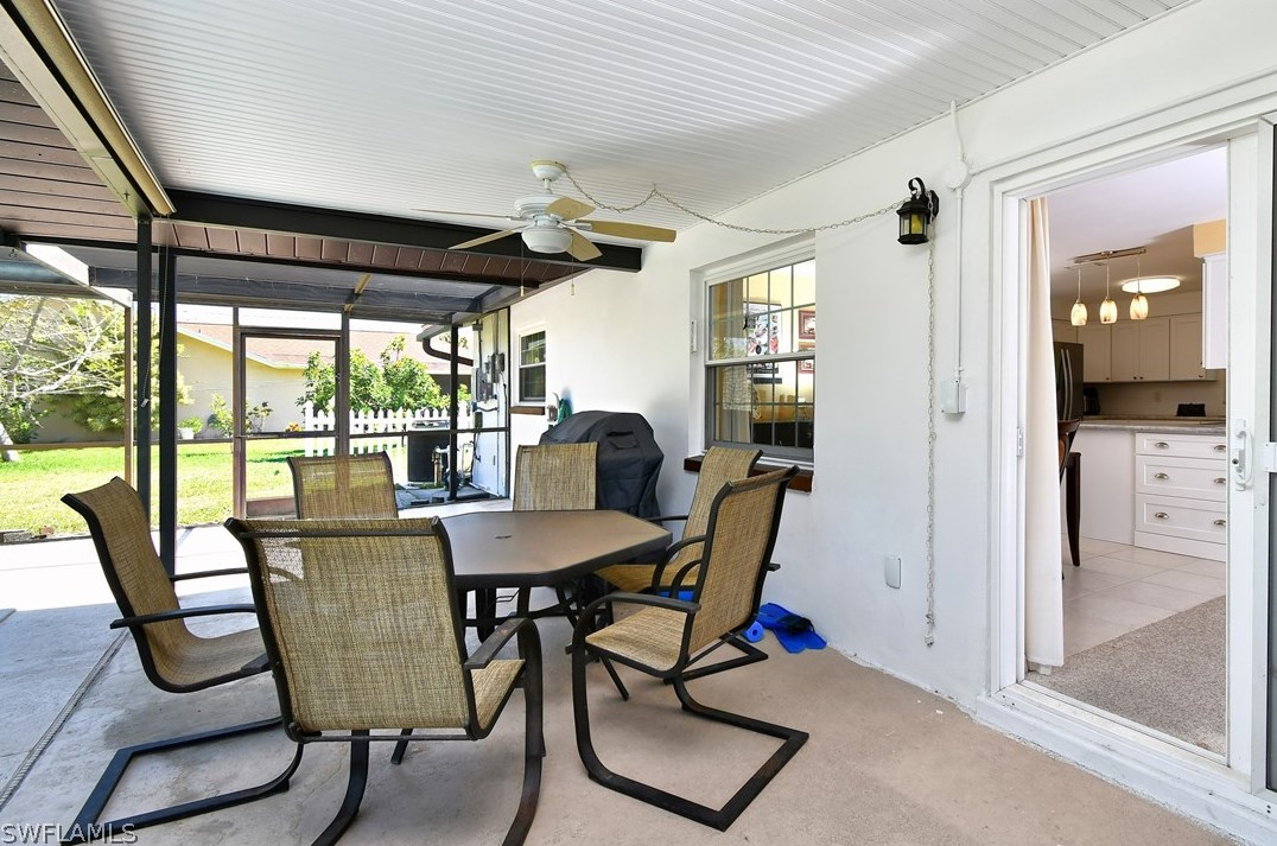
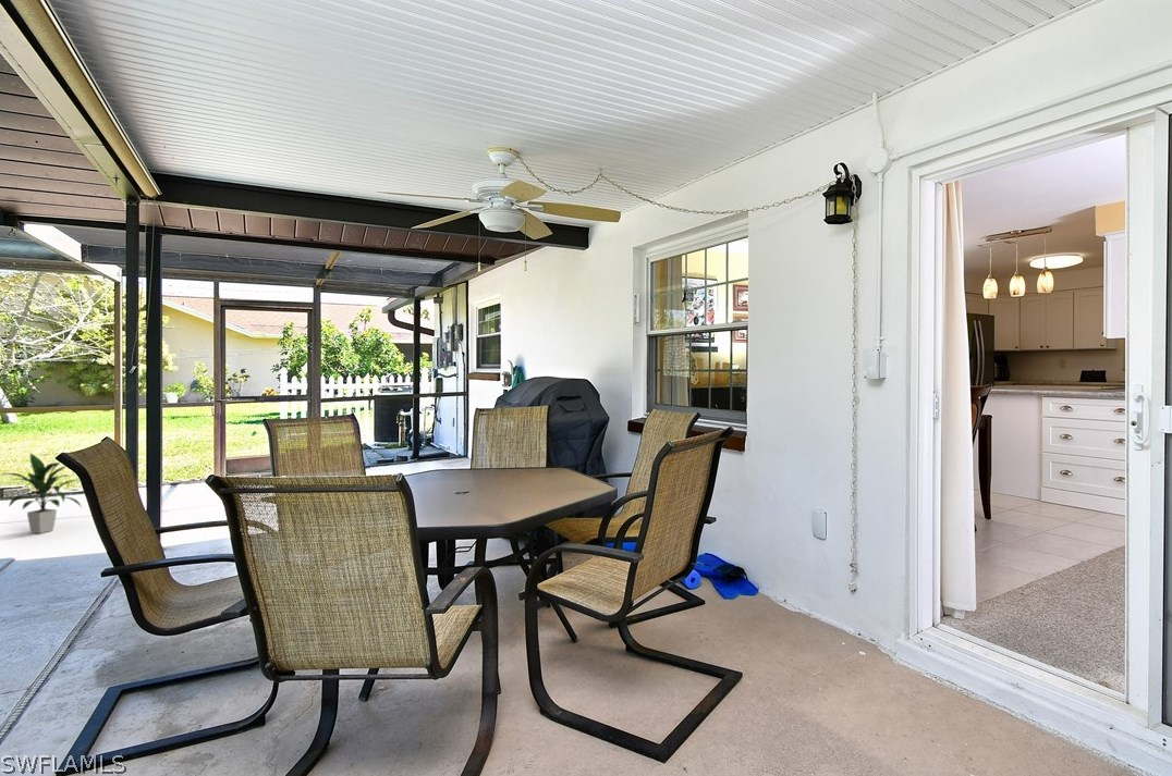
+ indoor plant [0,452,83,534]
